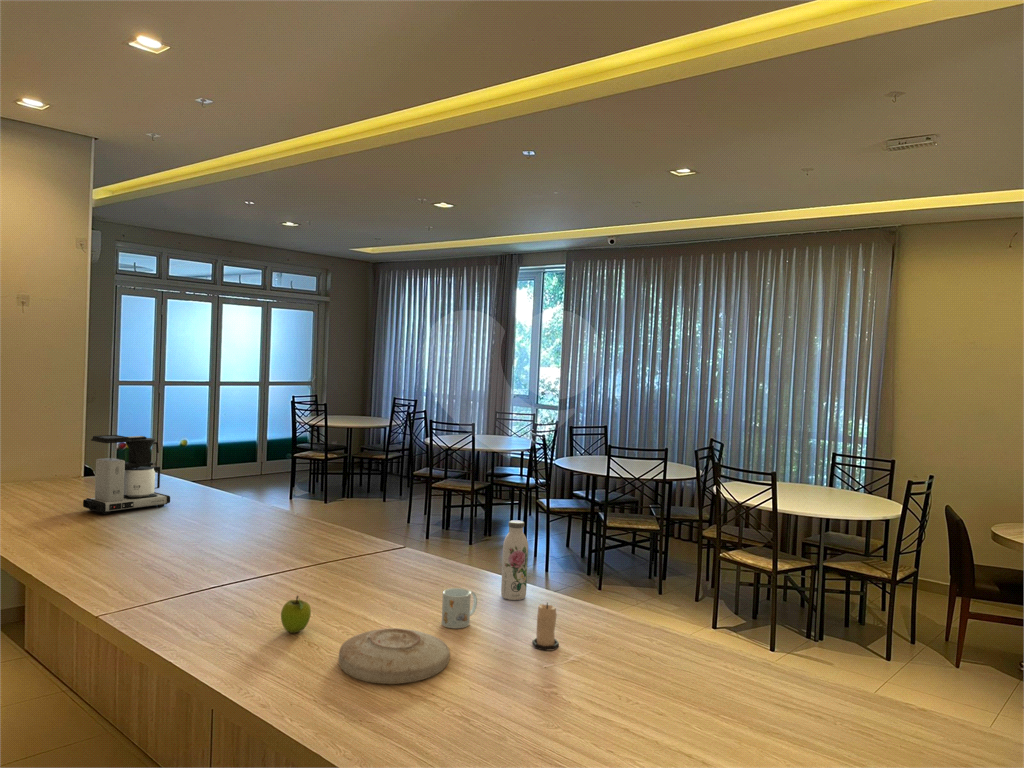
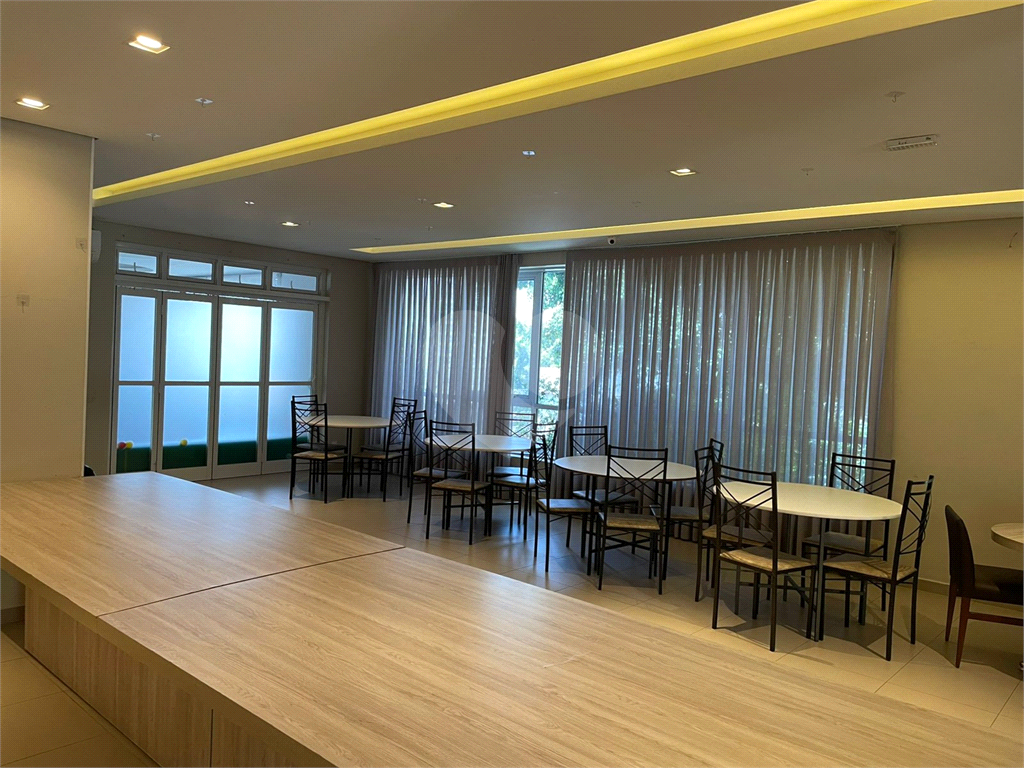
- mug [441,587,478,629]
- candle [531,601,560,652]
- coffee maker [82,434,171,515]
- plate [338,627,451,685]
- water bottle [500,519,529,601]
- fruit [280,595,312,634]
